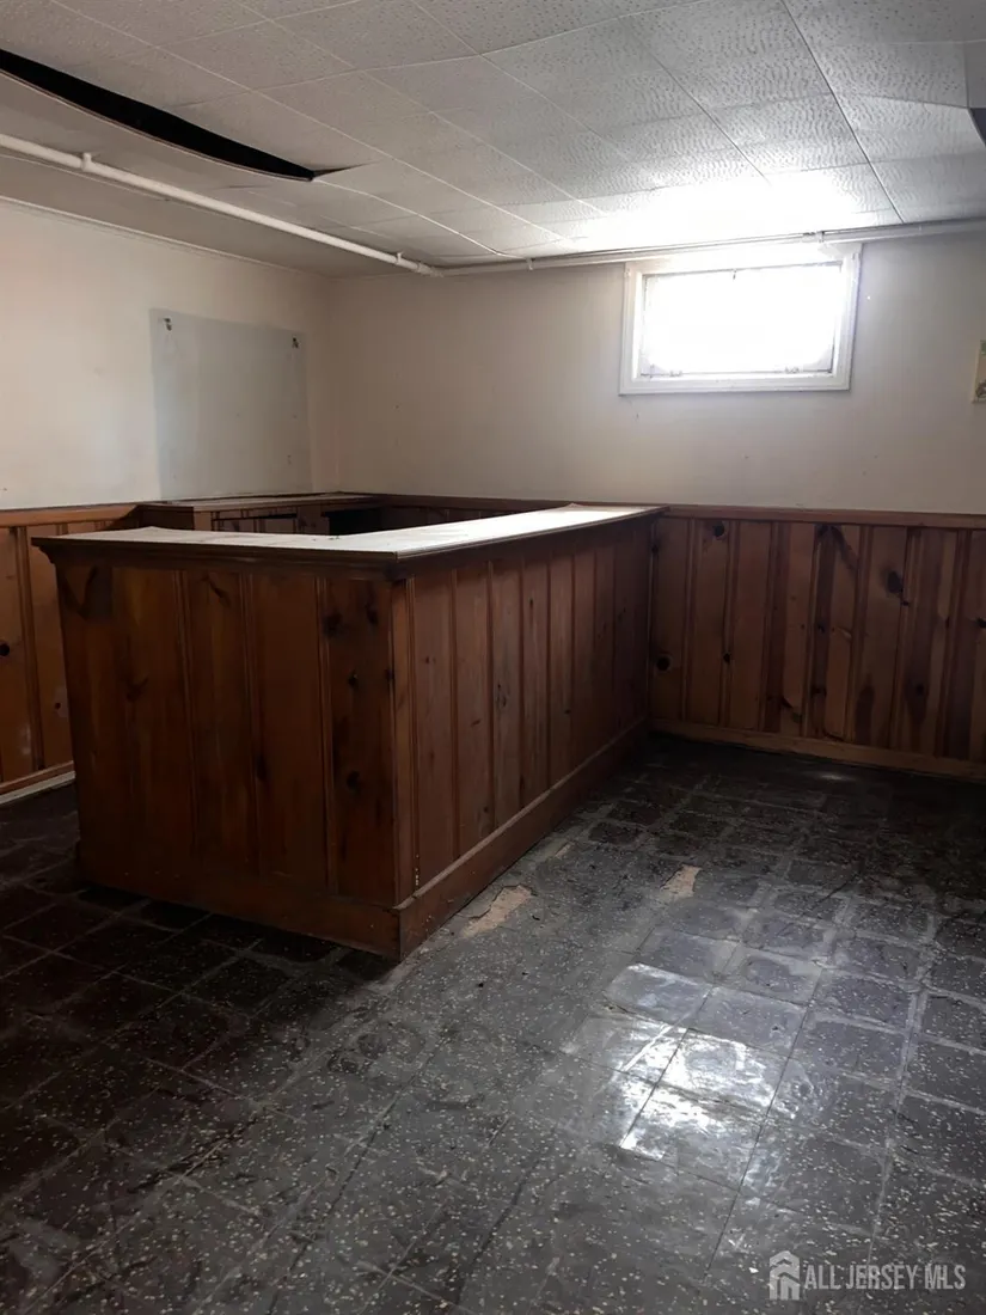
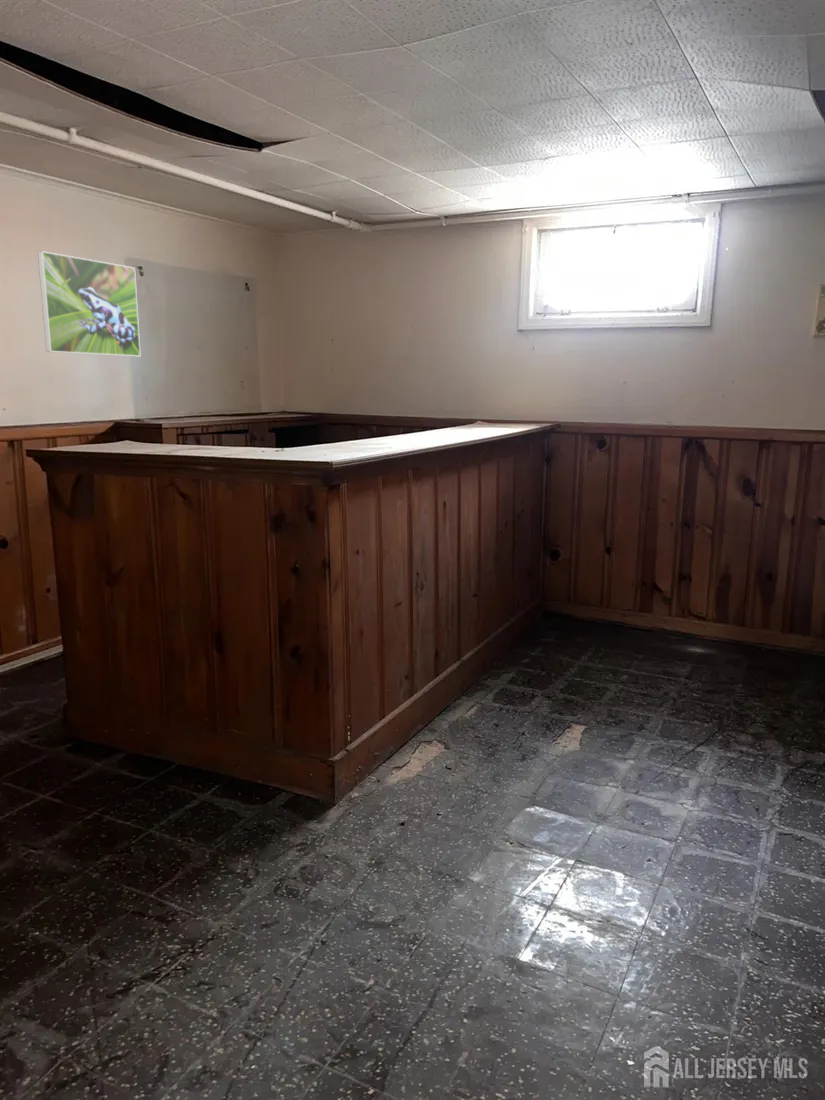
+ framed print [37,250,141,357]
